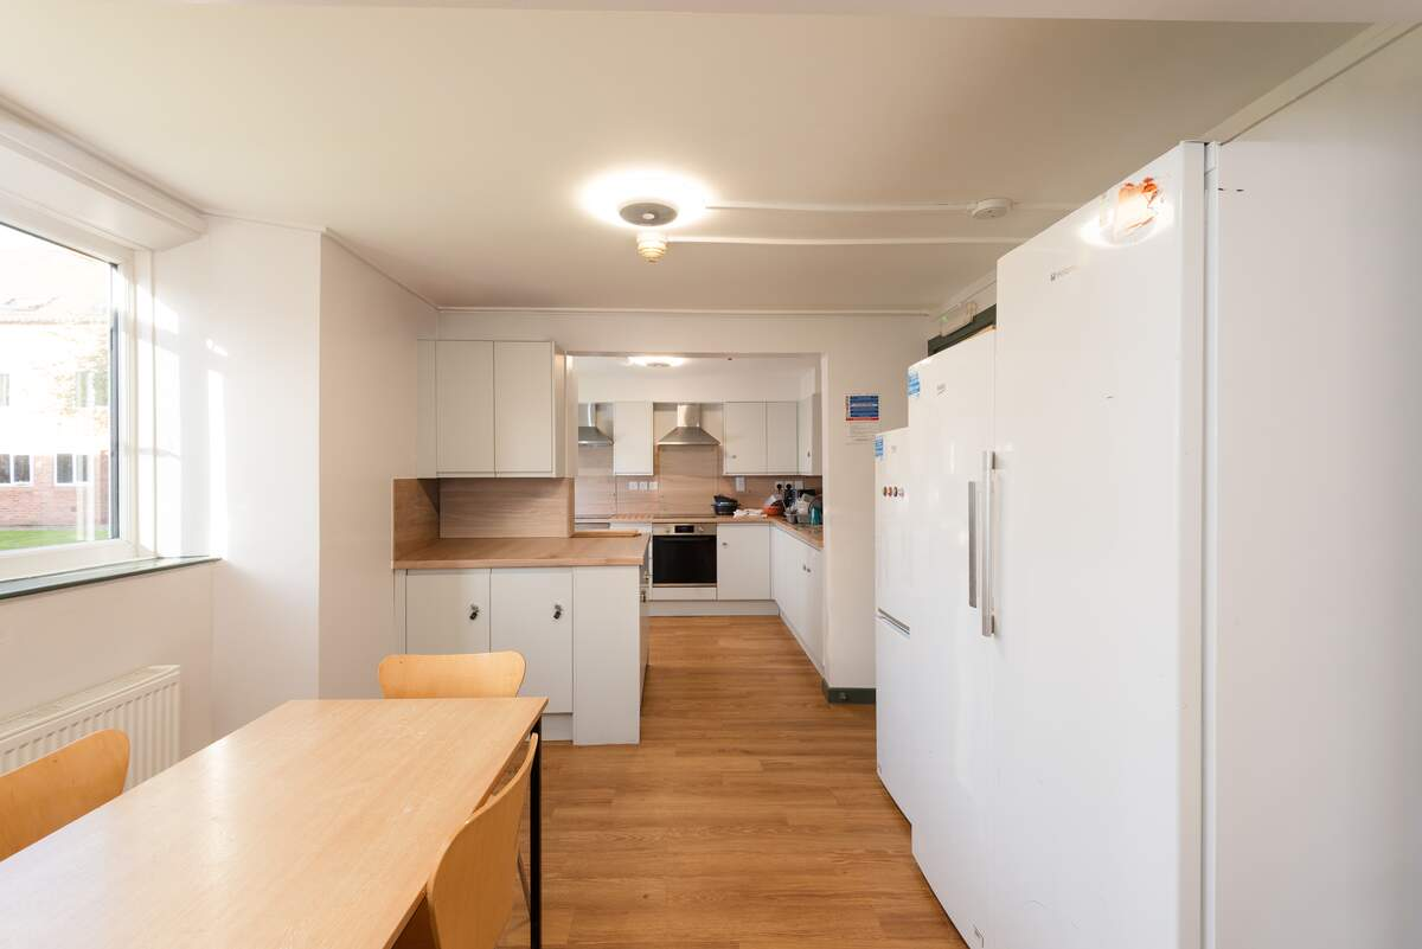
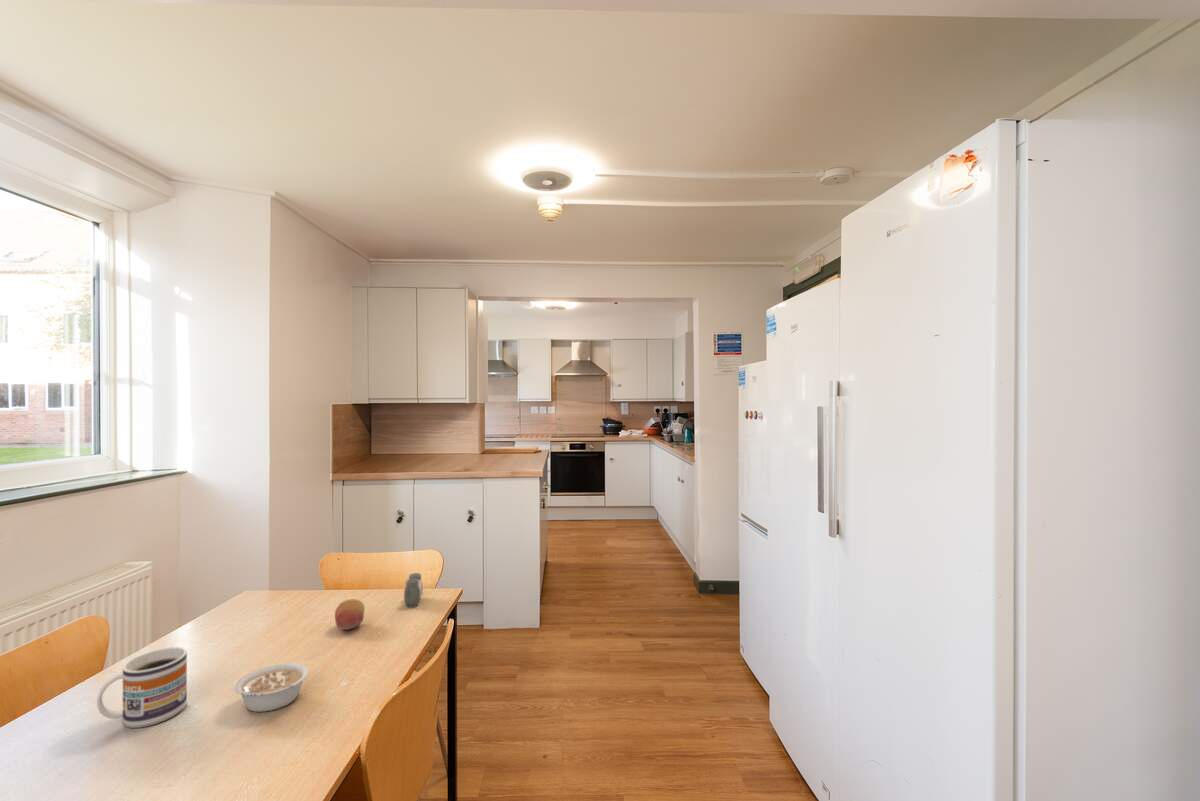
+ salt and pepper shaker [403,572,424,609]
+ mug [96,646,188,729]
+ fruit [334,598,366,631]
+ legume [233,662,310,713]
